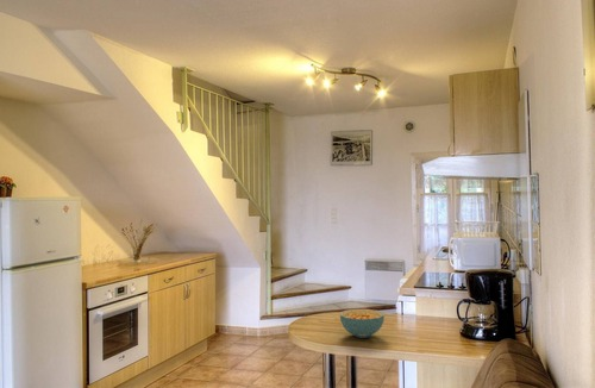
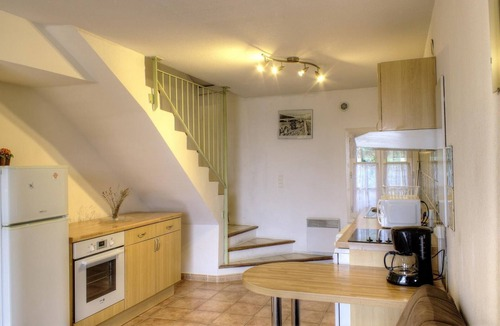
- cereal bowl [339,308,386,339]
